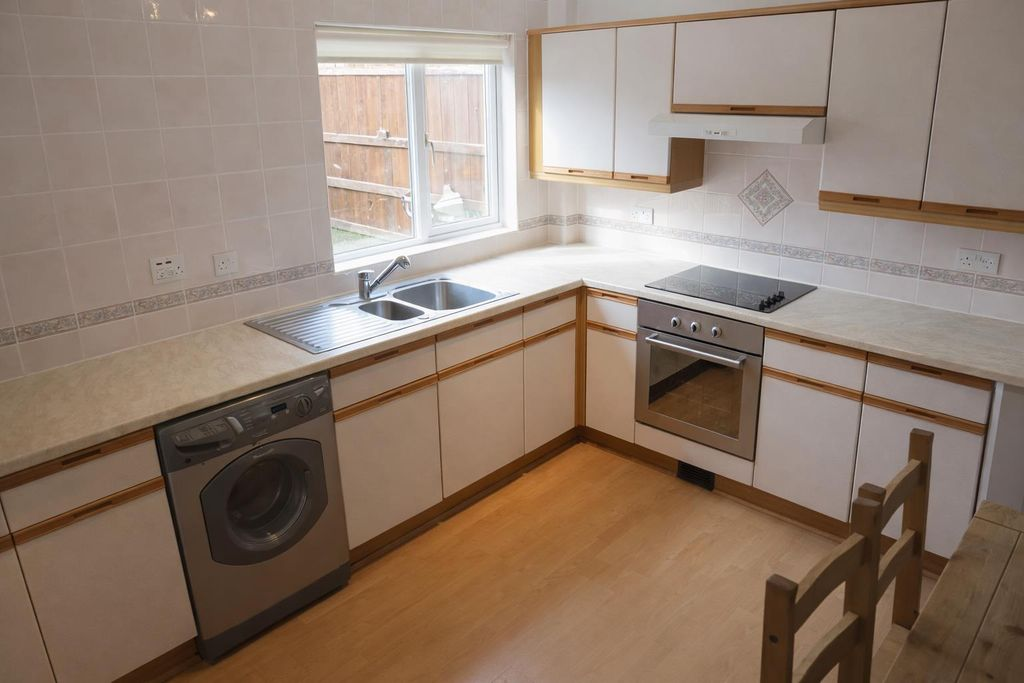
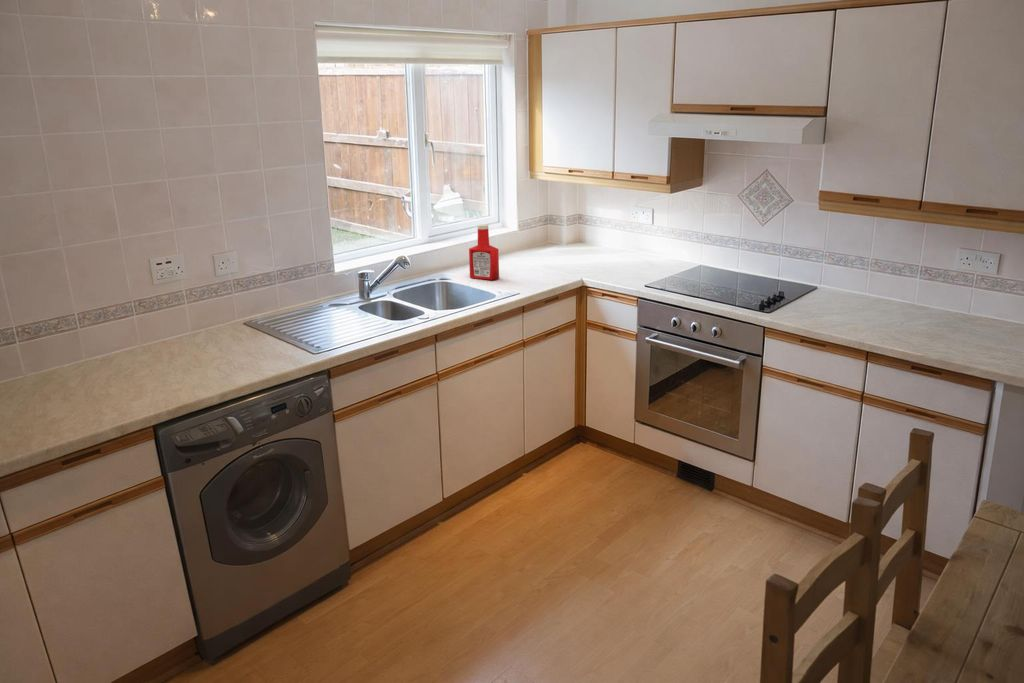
+ soap bottle [468,223,500,281]
